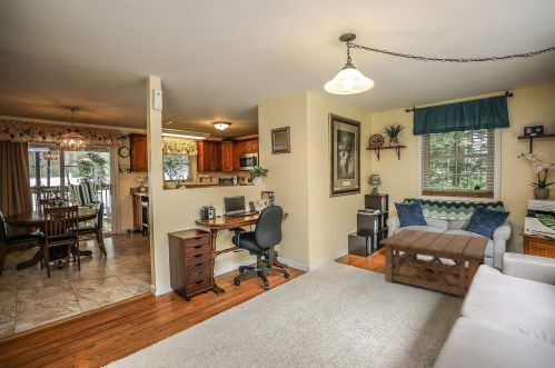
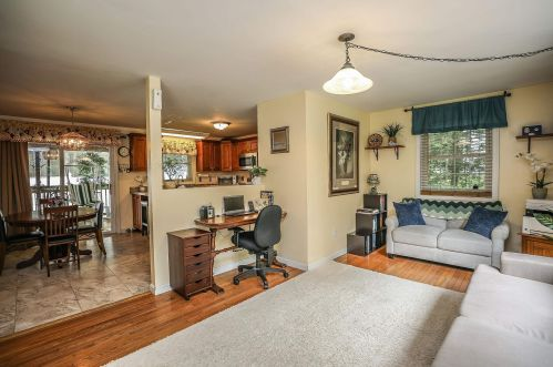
- coffee table [379,228,489,297]
